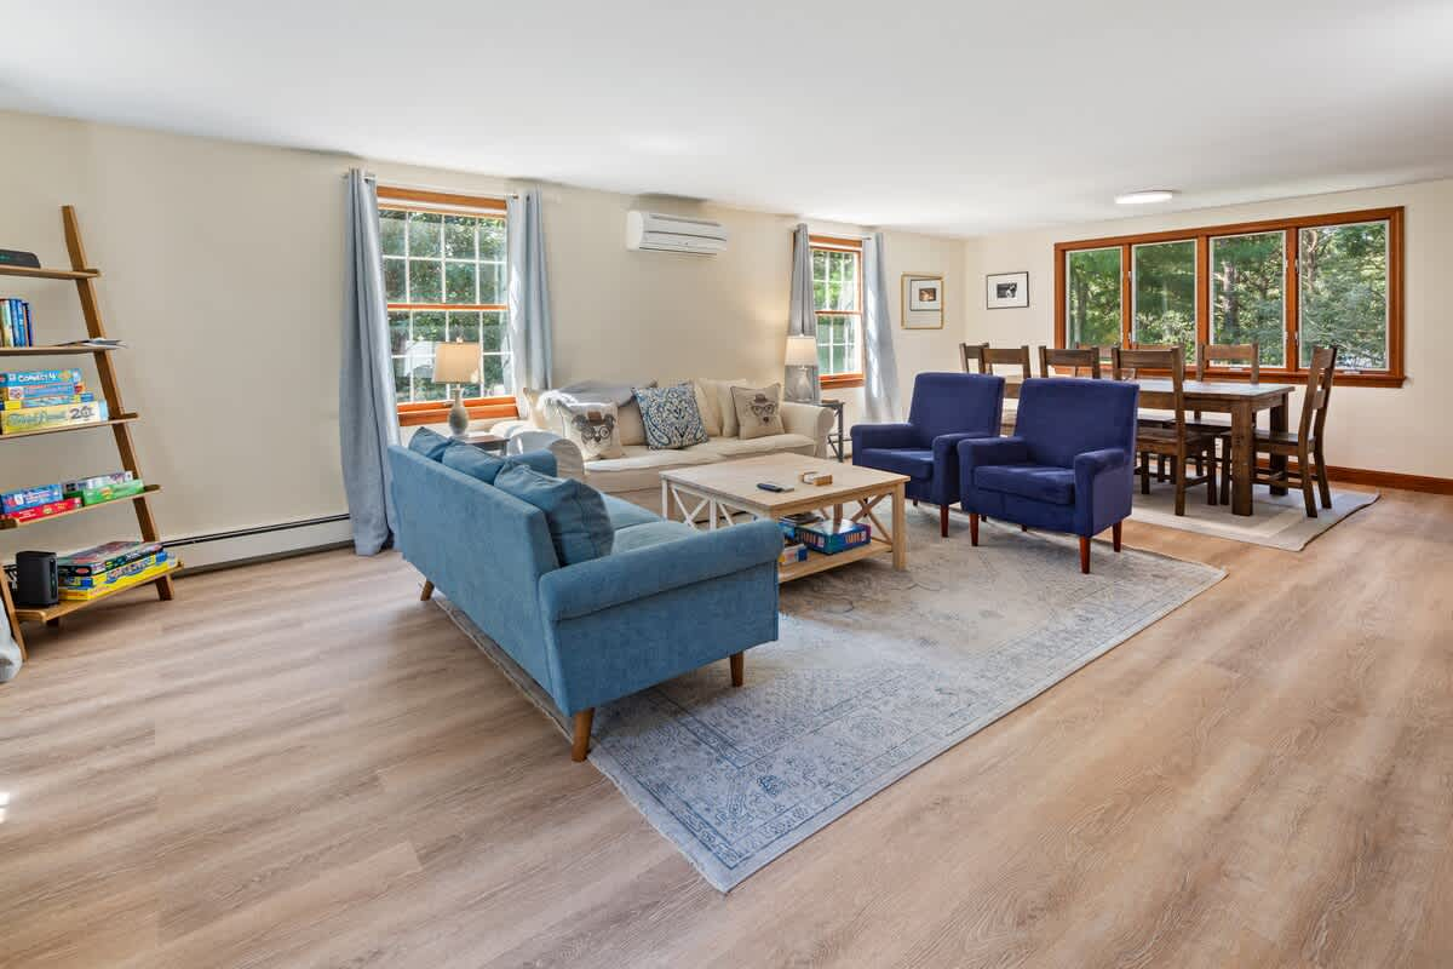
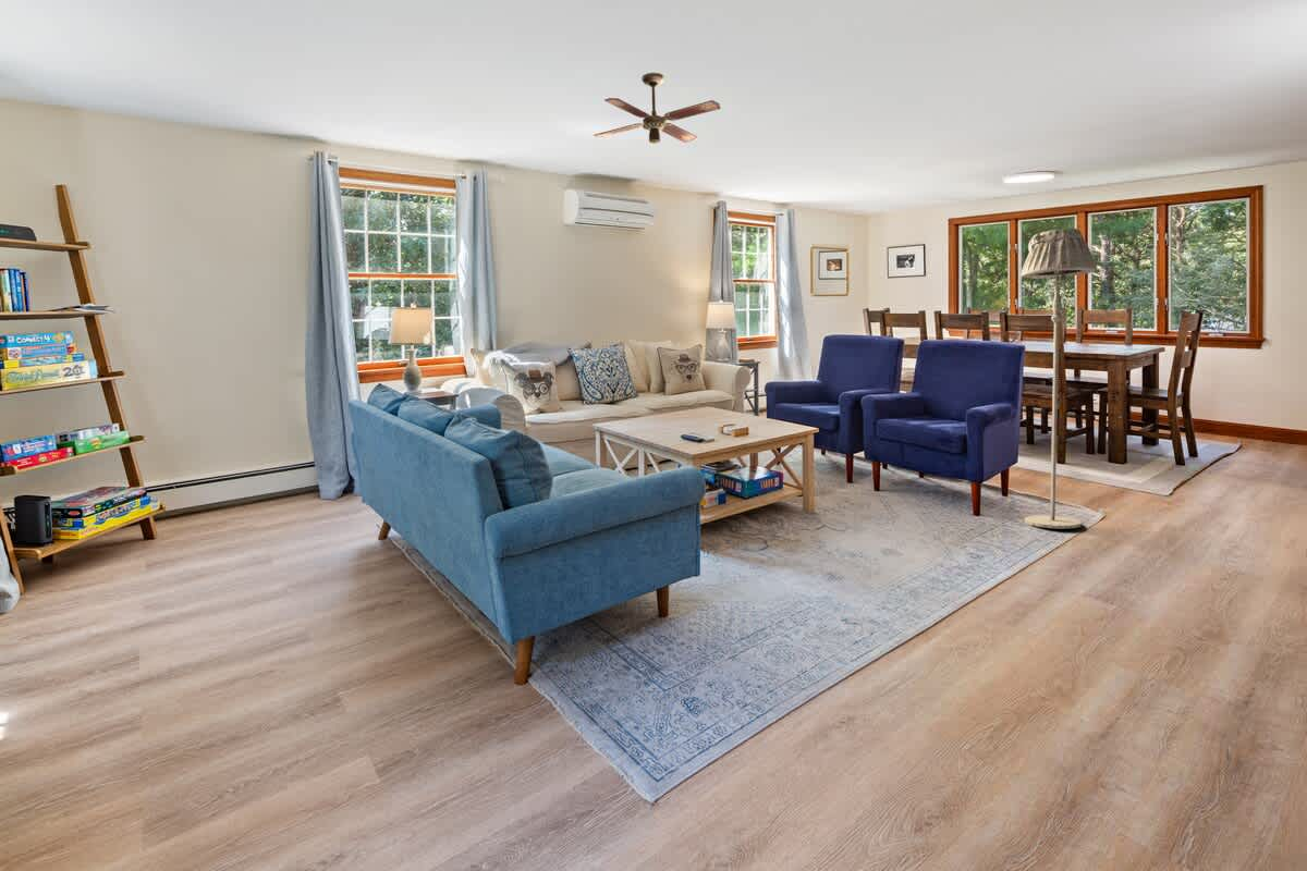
+ floor lamp [1021,228,1098,530]
+ ceiling fan [593,72,721,145]
